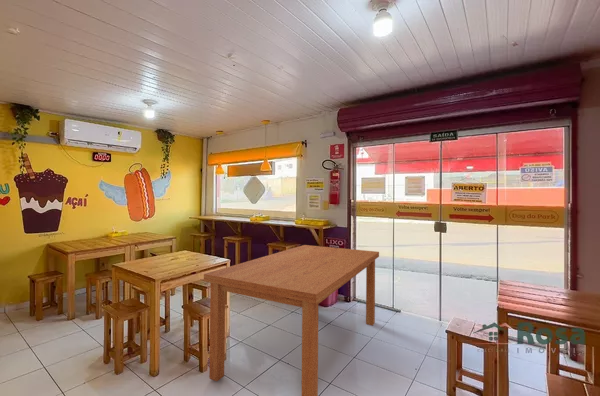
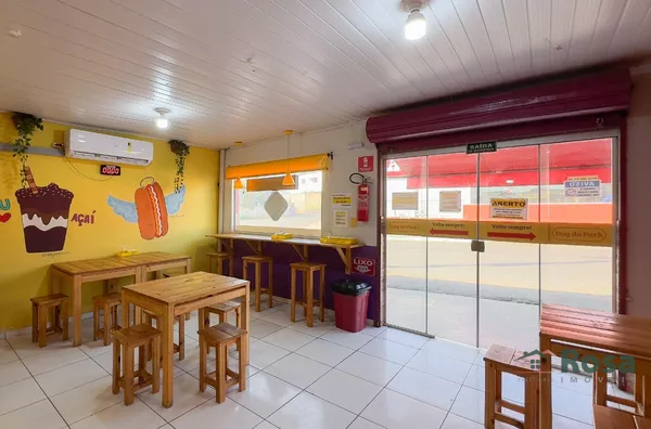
- dining table [203,244,380,396]
